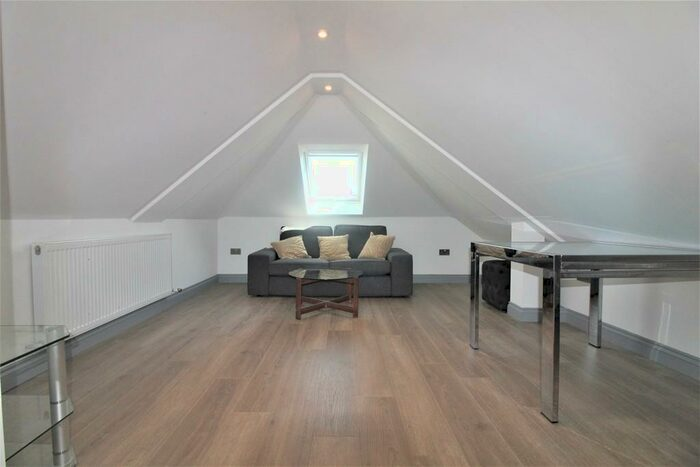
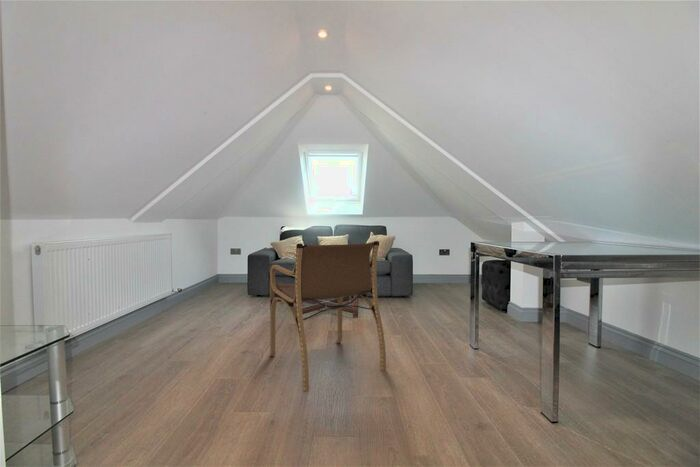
+ armchair [268,240,387,393]
